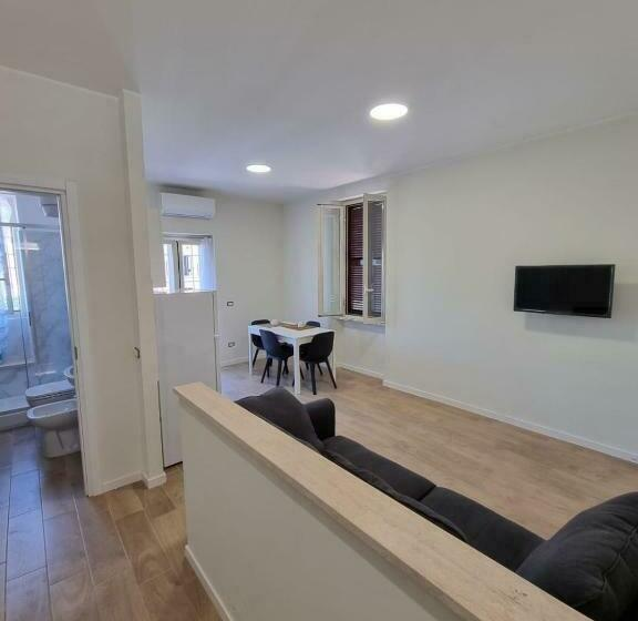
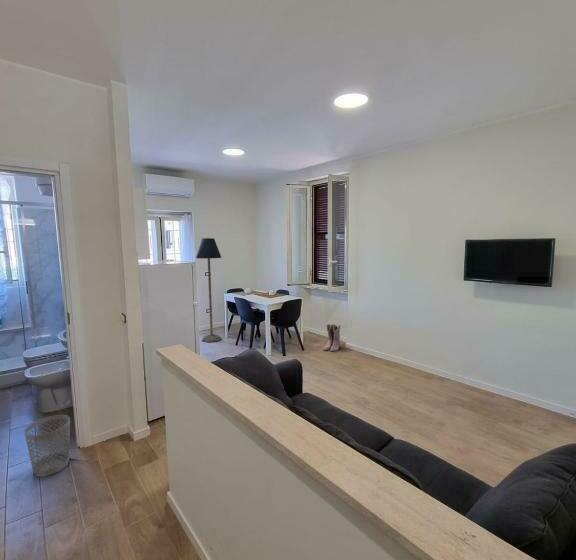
+ wastebasket [23,414,71,478]
+ boots [323,323,341,353]
+ floor lamp [195,237,223,343]
